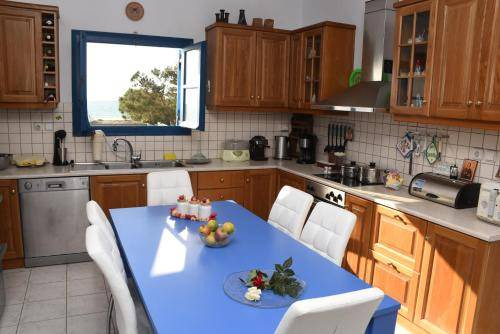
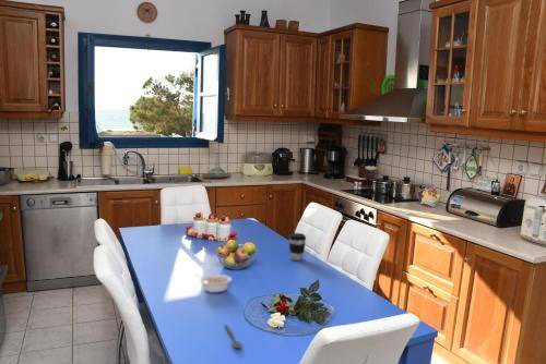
+ spoon [224,324,242,349]
+ coffee cup [287,232,307,262]
+ legume [194,274,233,294]
